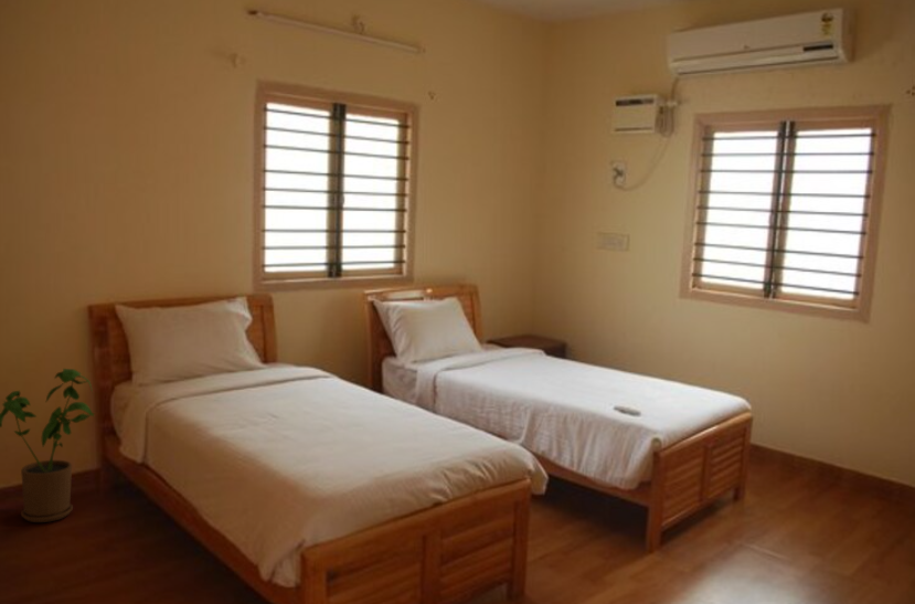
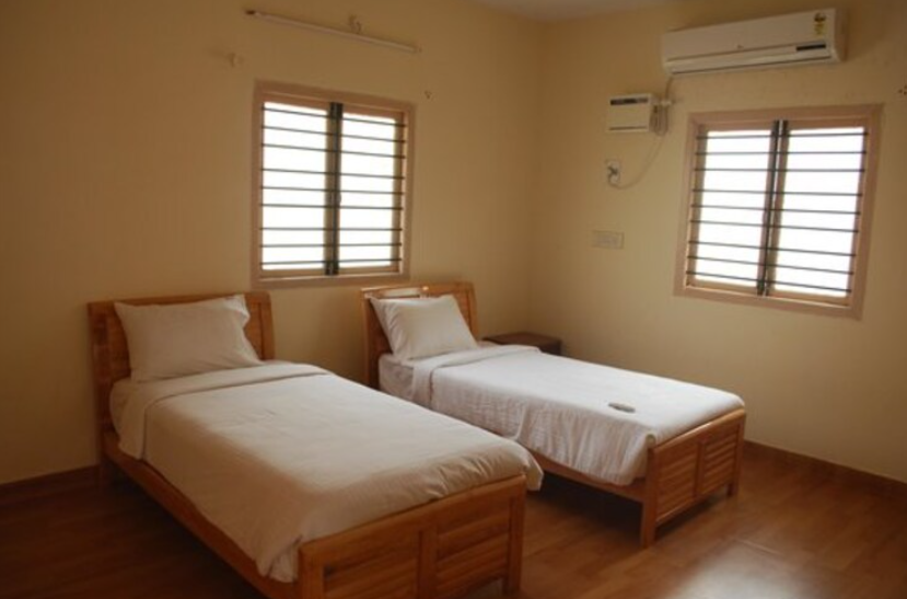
- house plant [0,368,96,523]
